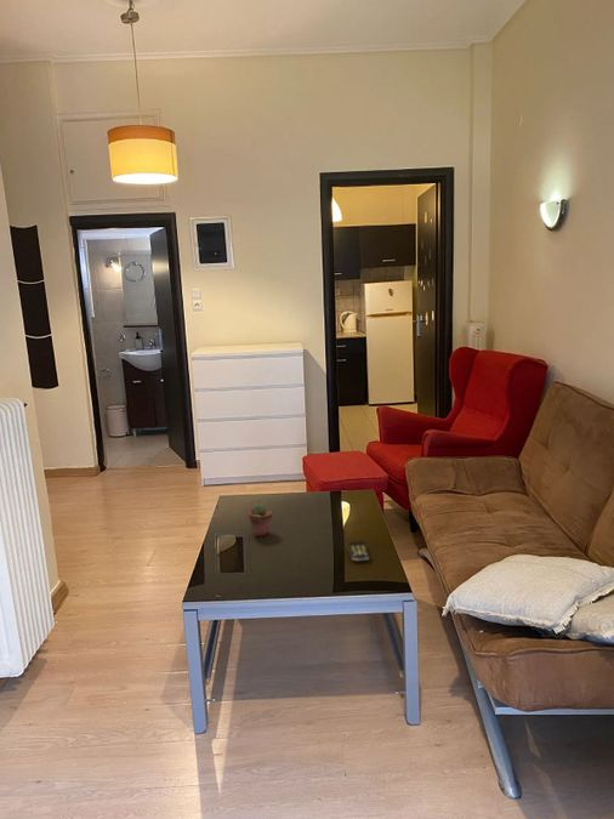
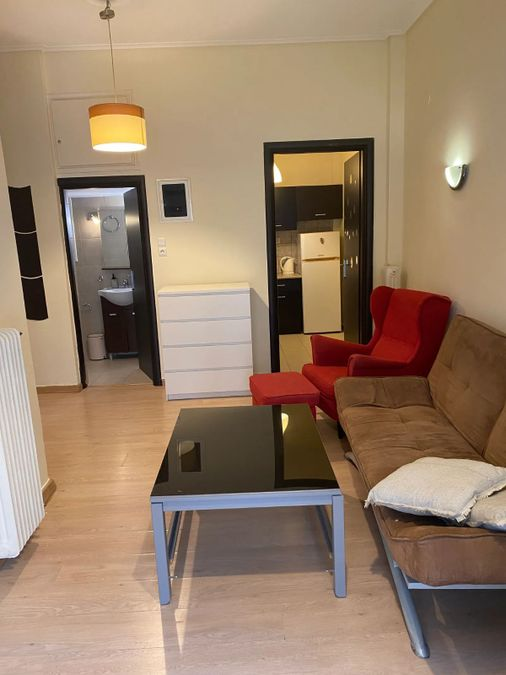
- potted succulent [248,502,273,538]
- remote control [347,540,370,562]
